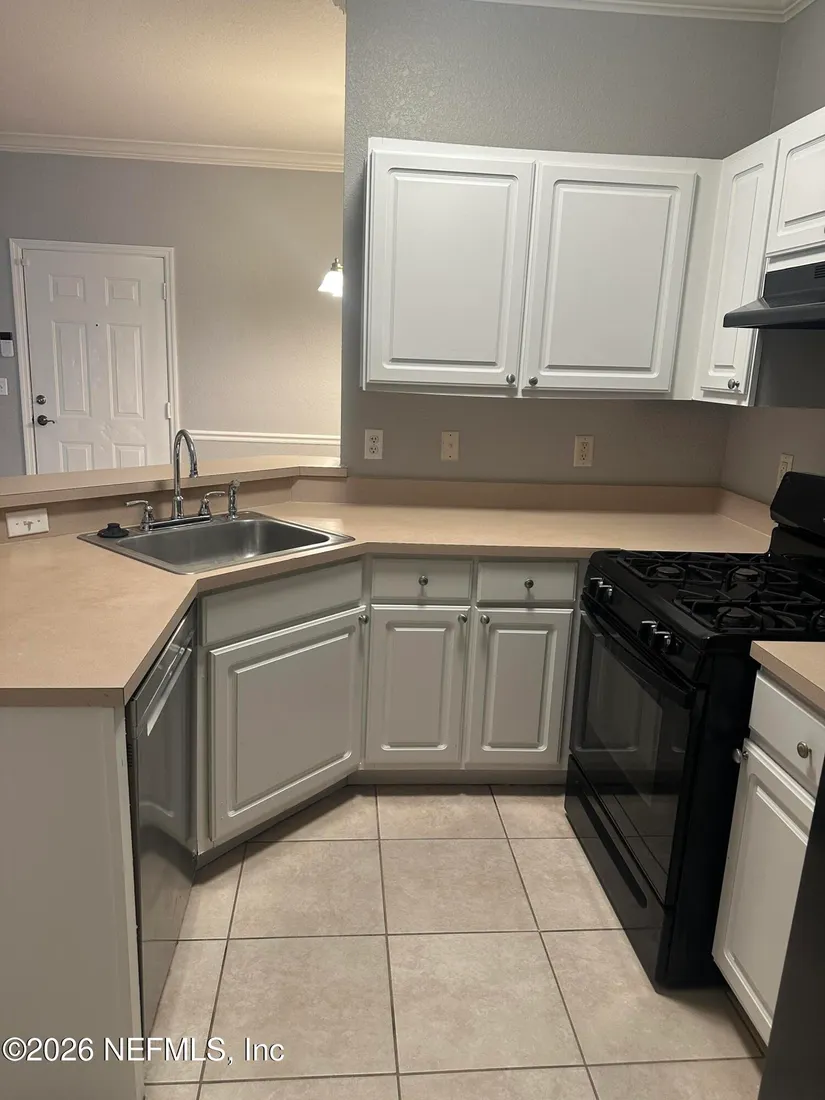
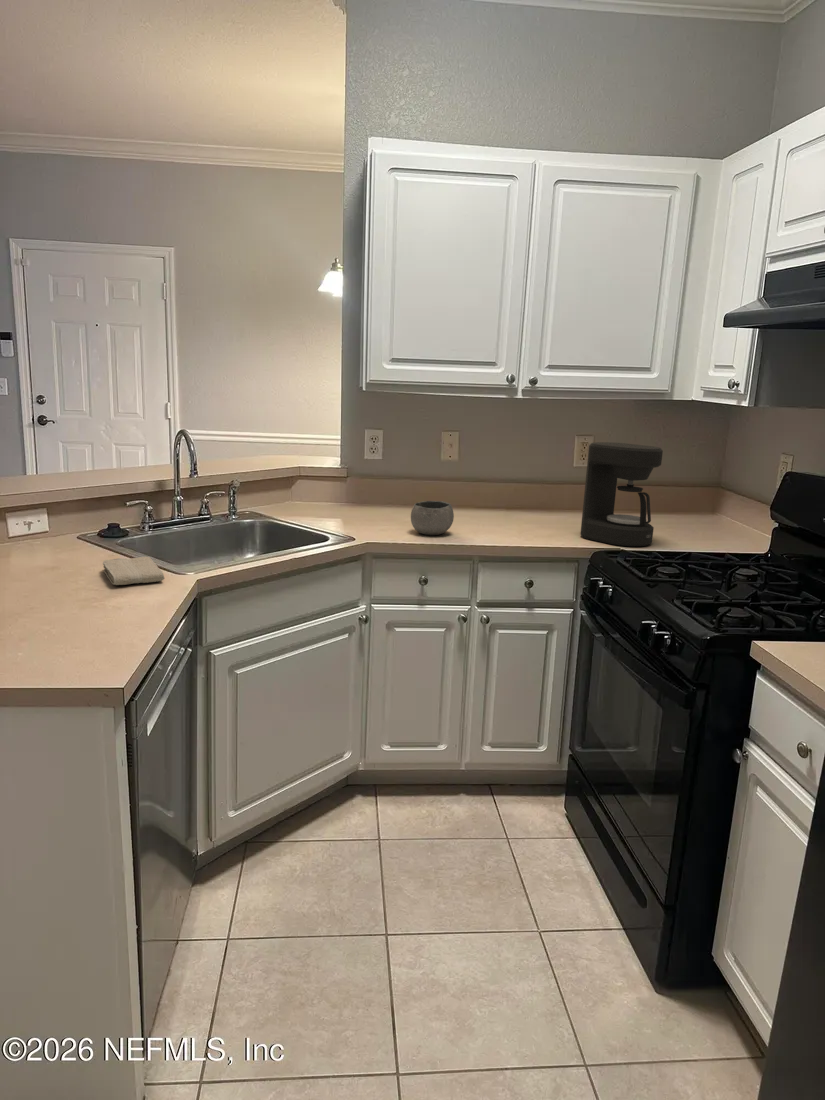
+ washcloth [102,556,166,586]
+ coffee maker [579,441,664,547]
+ bowl [410,500,455,536]
